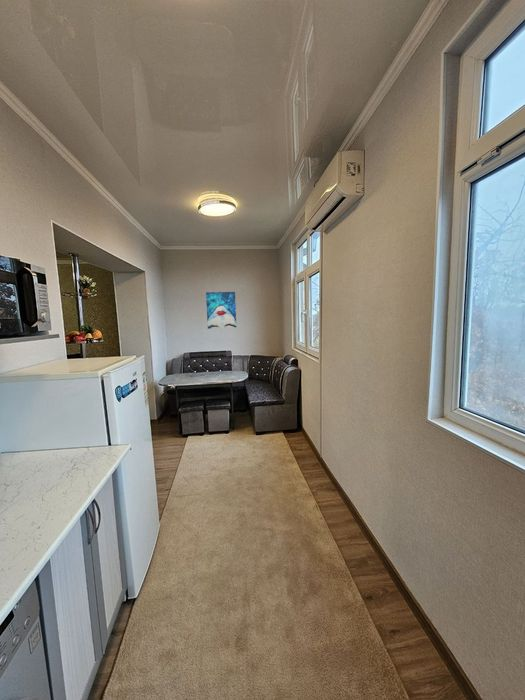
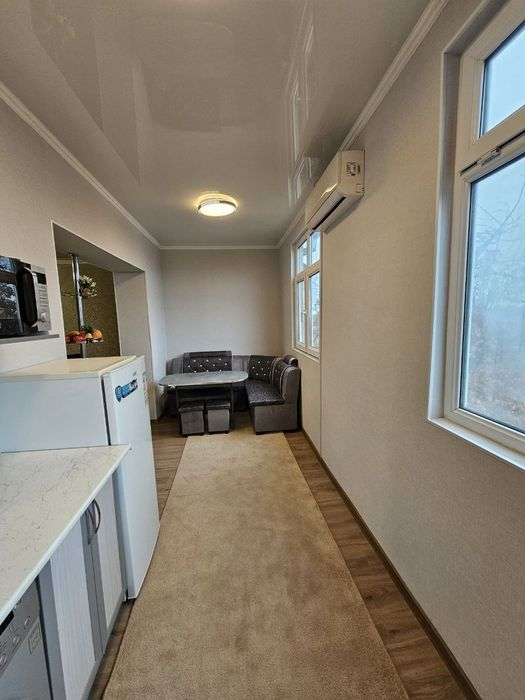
- wall art [205,291,237,330]
